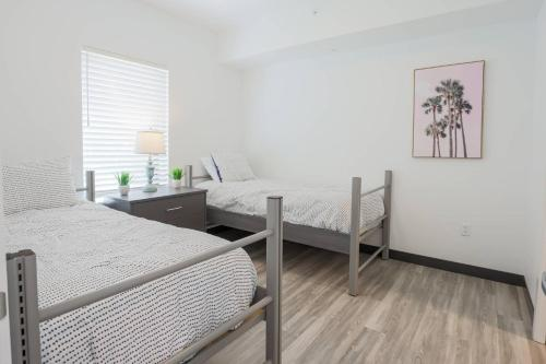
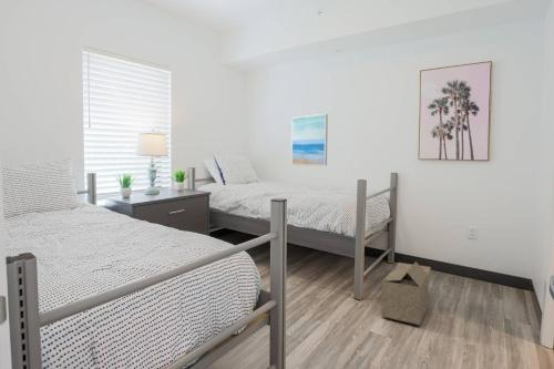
+ wall art [290,113,329,167]
+ cardboard box [380,260,432,326]
